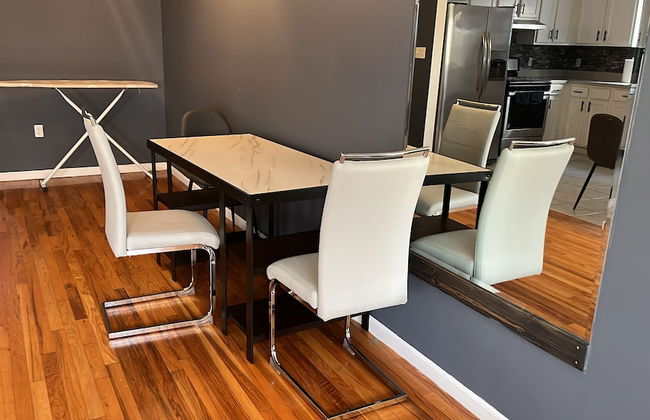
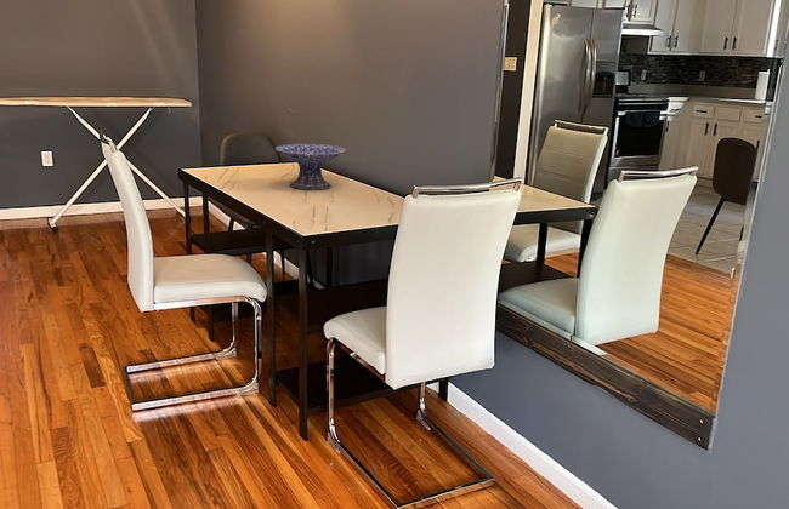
+ decorative bowl [274,143,346,190]
